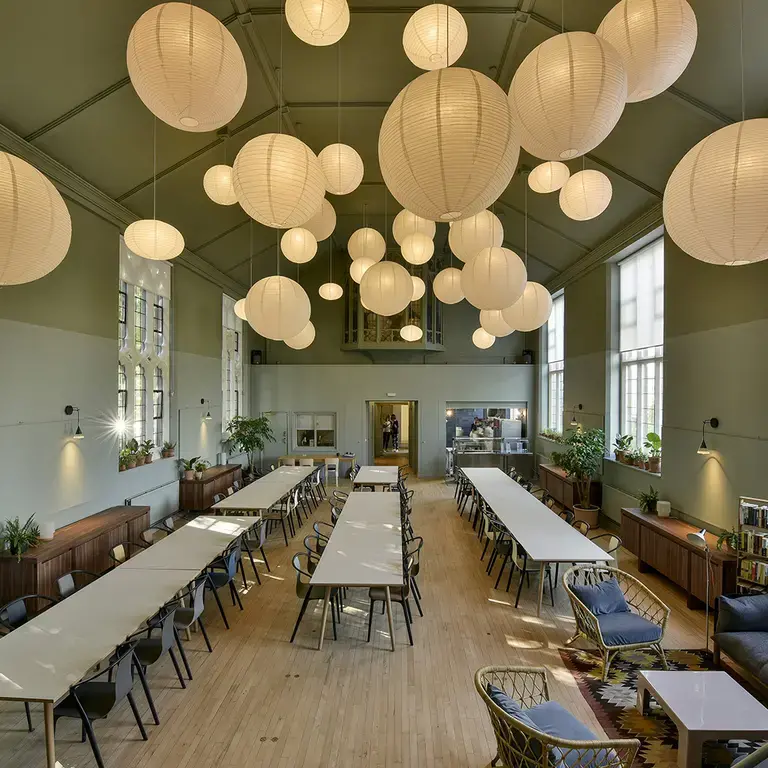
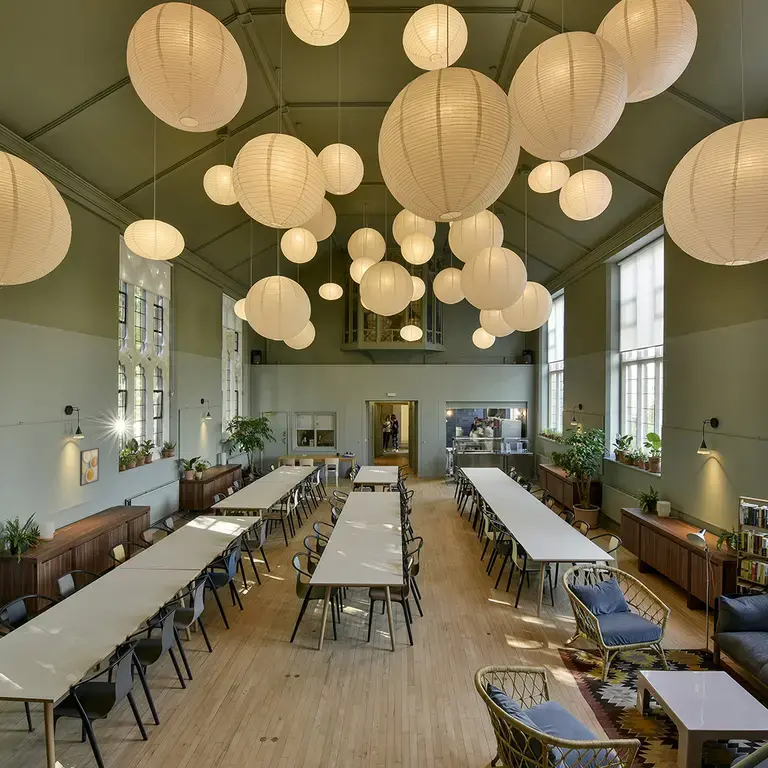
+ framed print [79,447,100,487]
